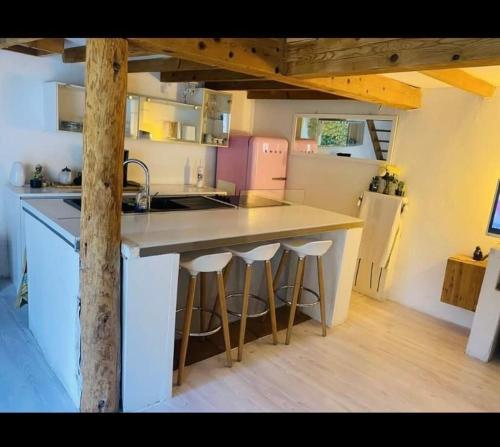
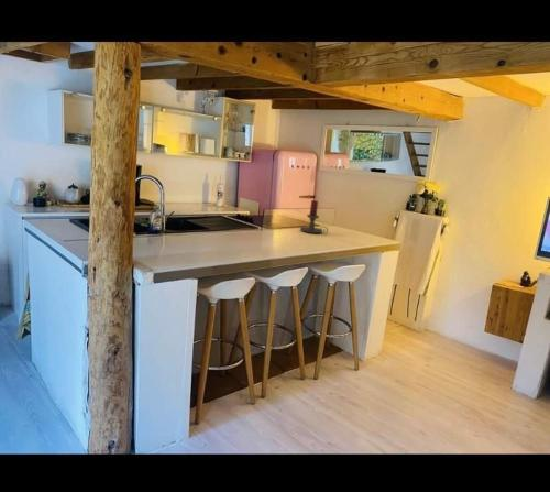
+ candle holder [299,199,329,234]
